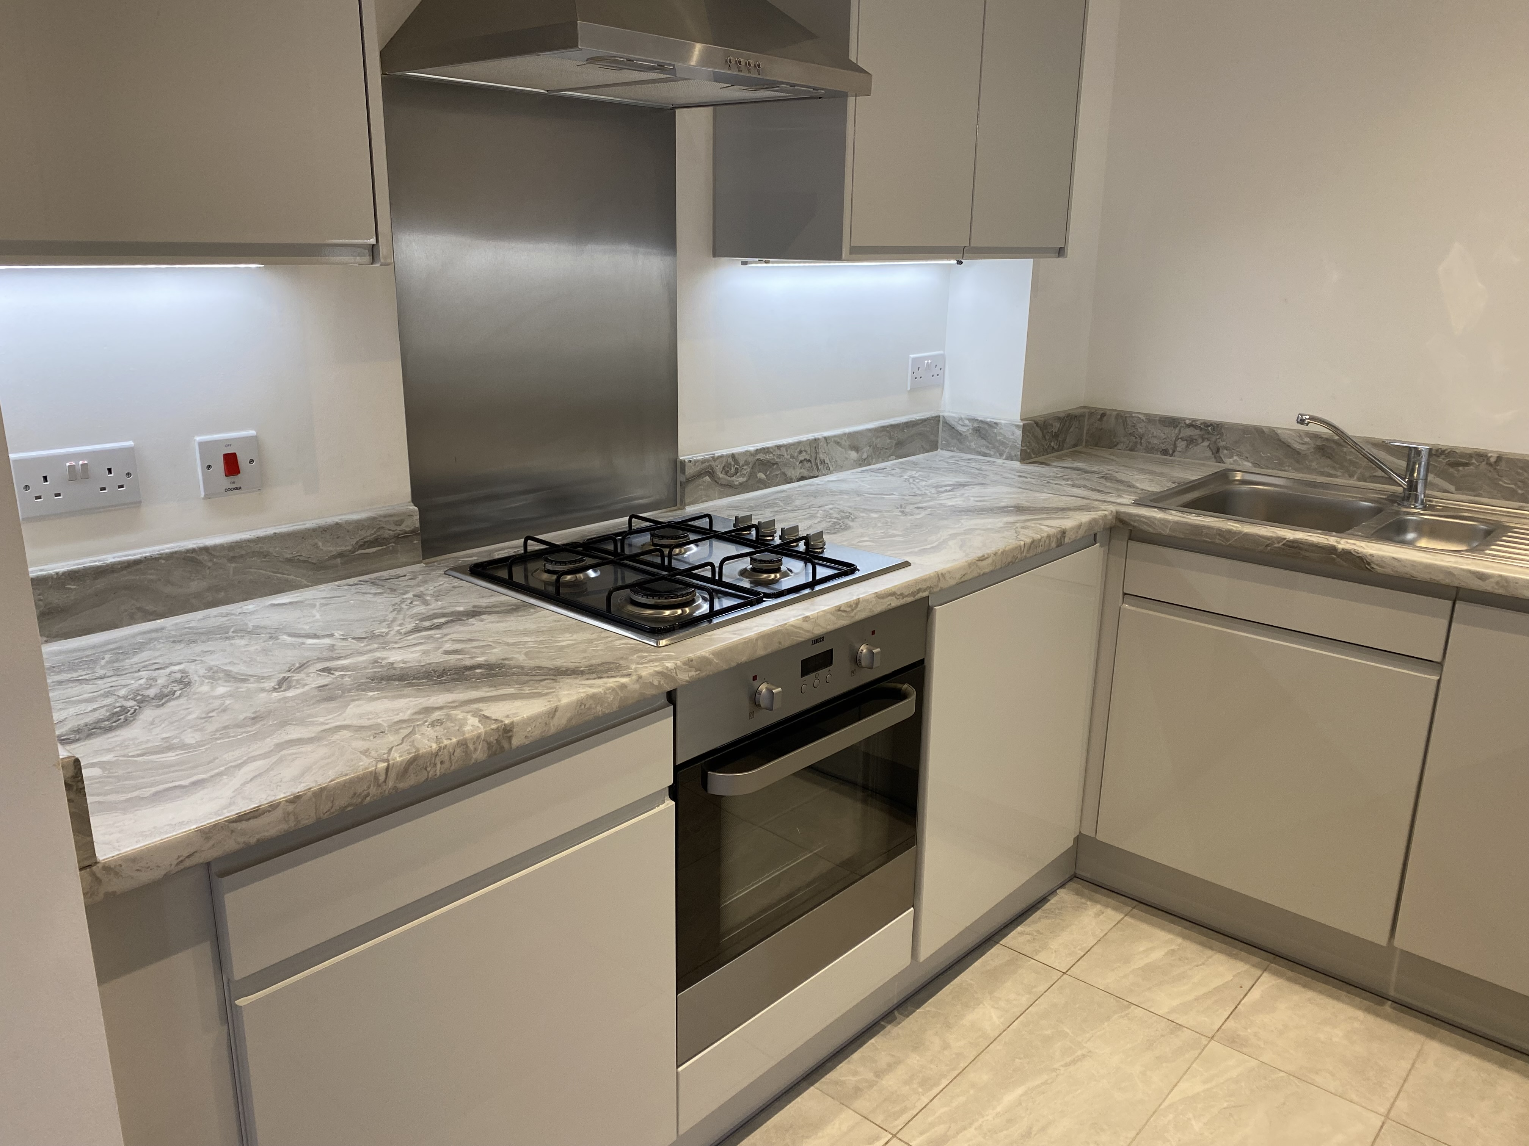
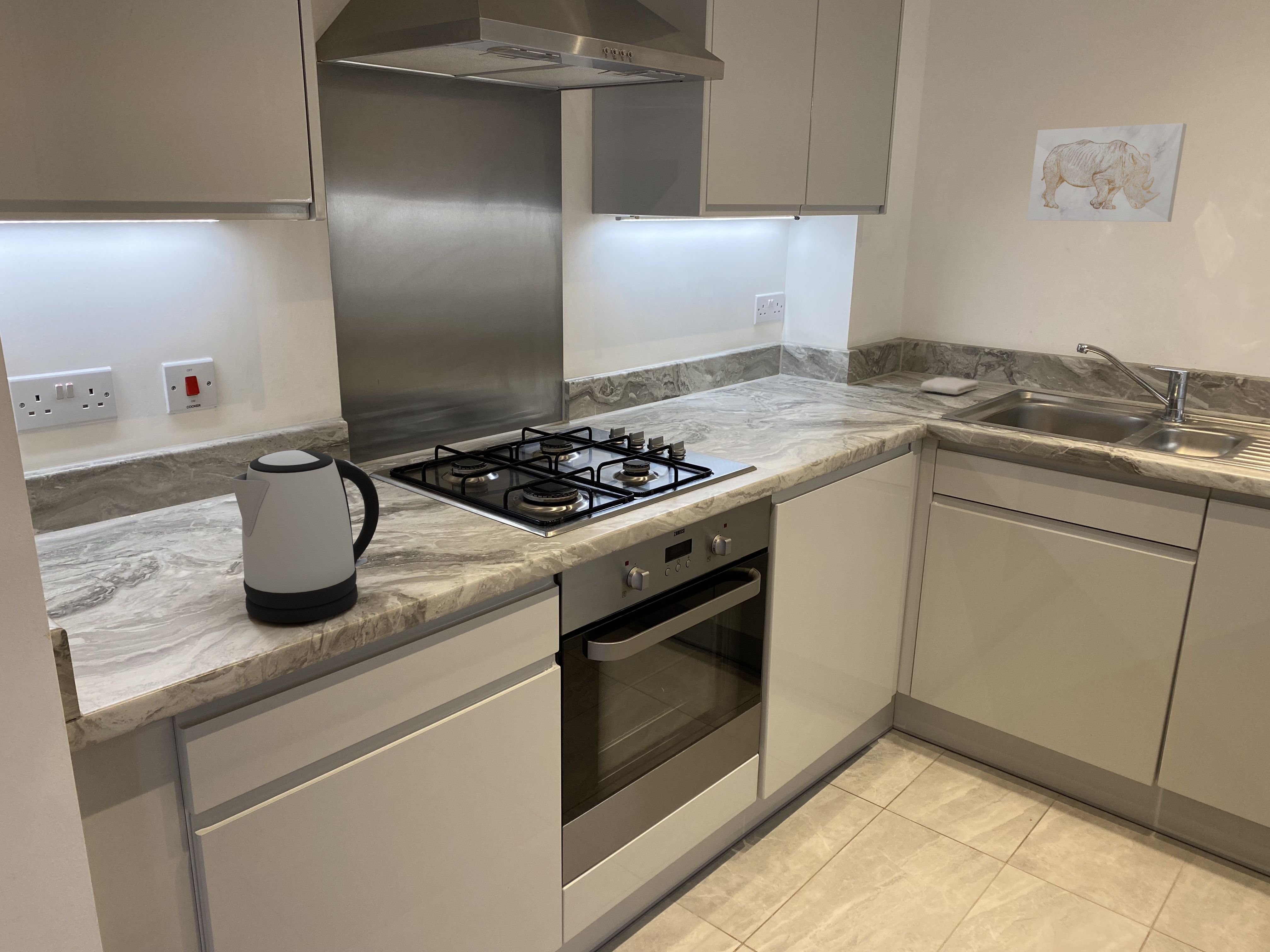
+ kettle [231,449,379,623]
+ washcloth [920,377,979,395]
+ wall art [1027,122,1187,222]
